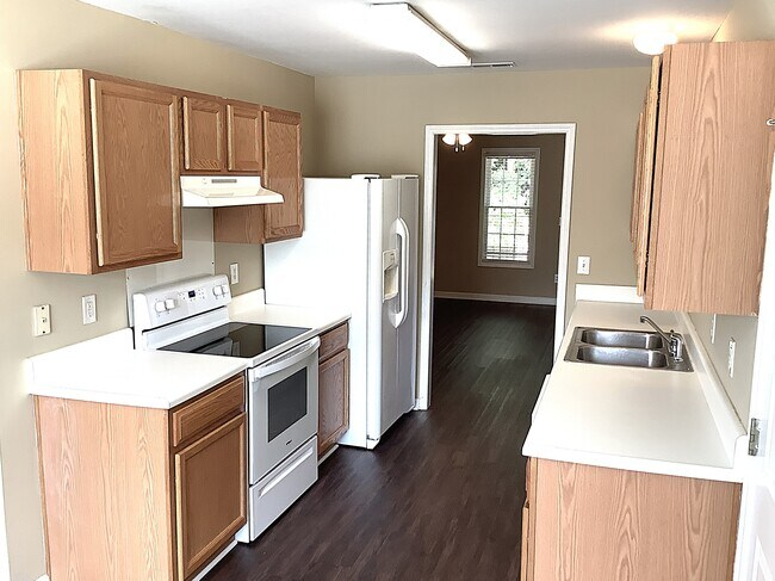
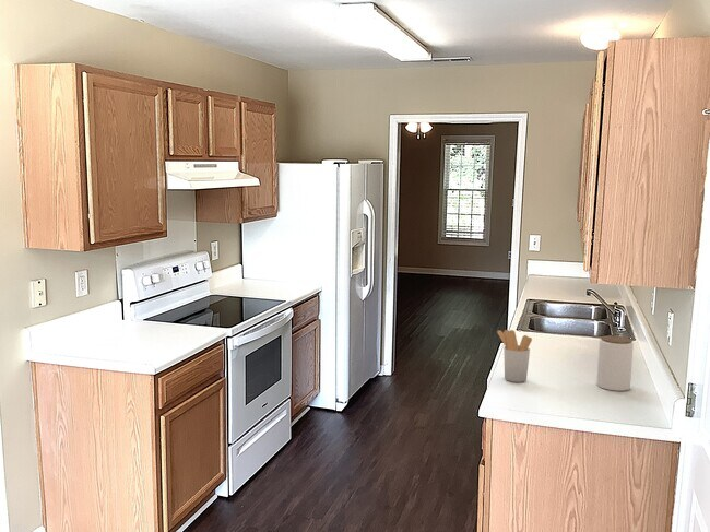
+ jar [595,334,635,392]
+ utensil holder [496,329,533,383]
